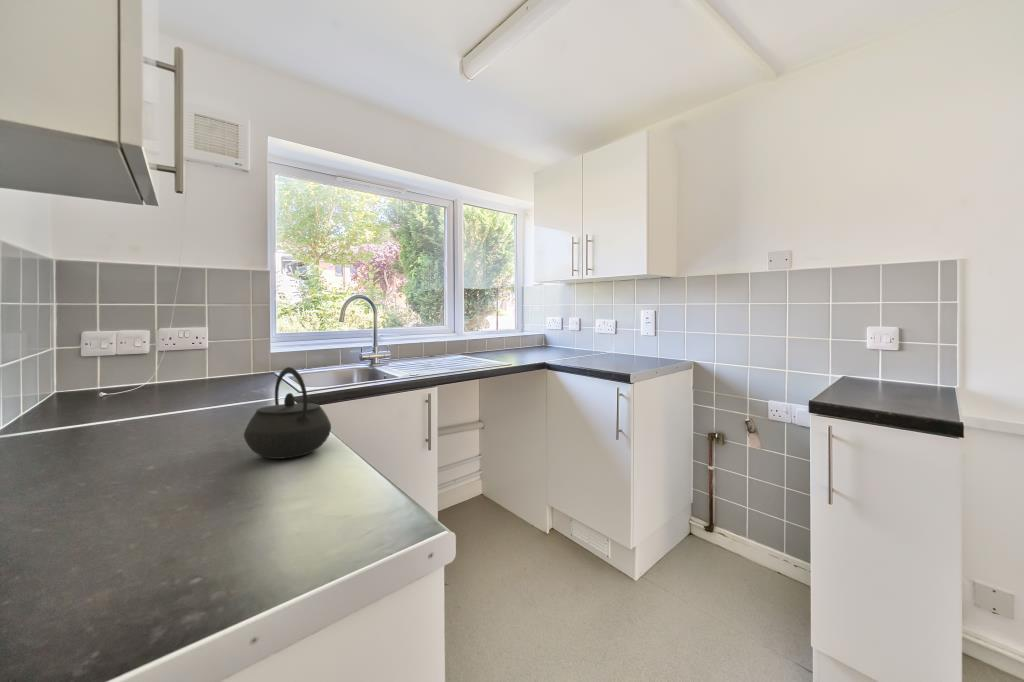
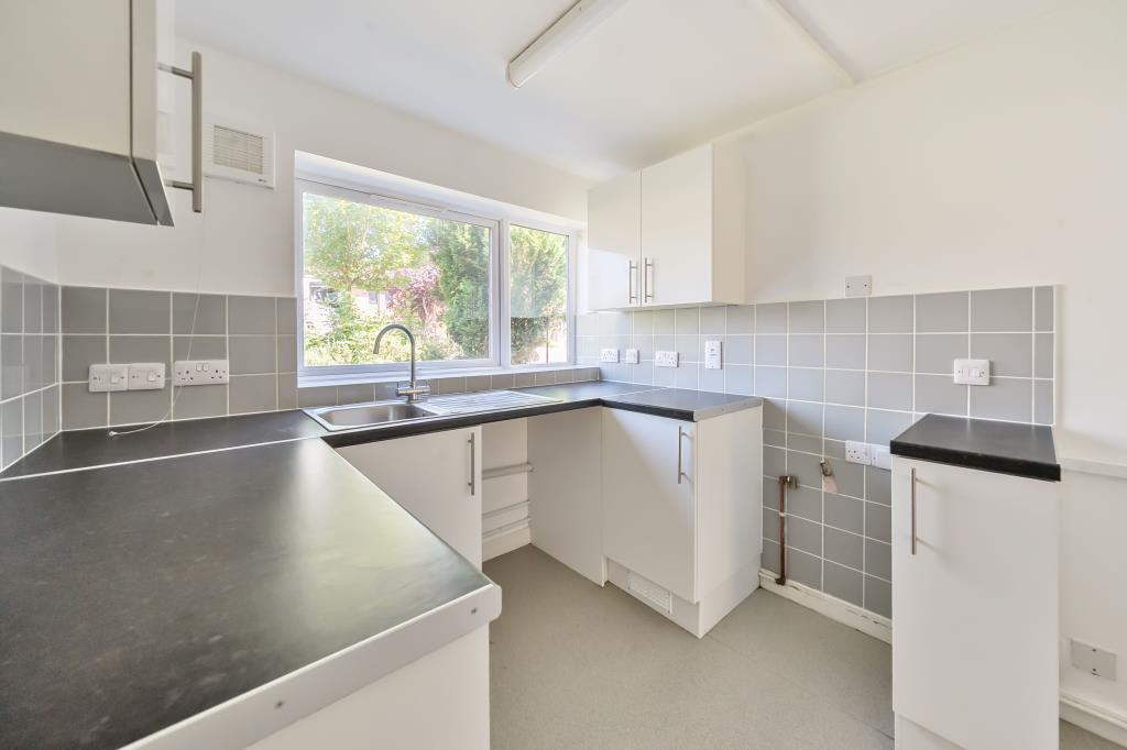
- kettle [243,366,332,460]
